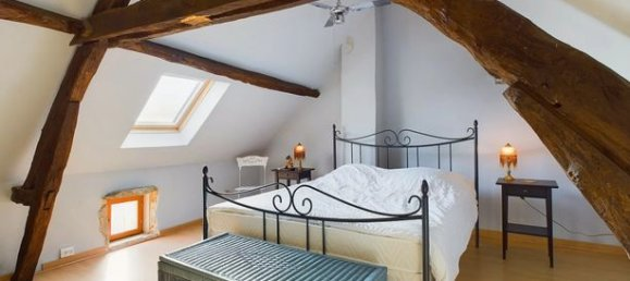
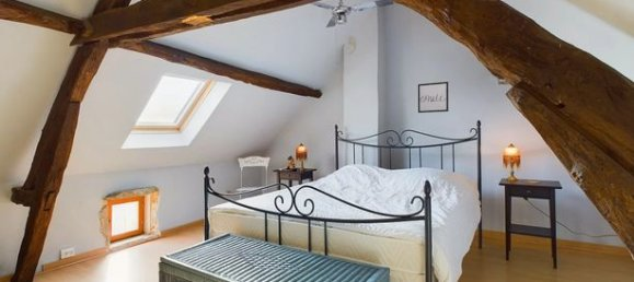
+ wall art [417,81,449,114]
